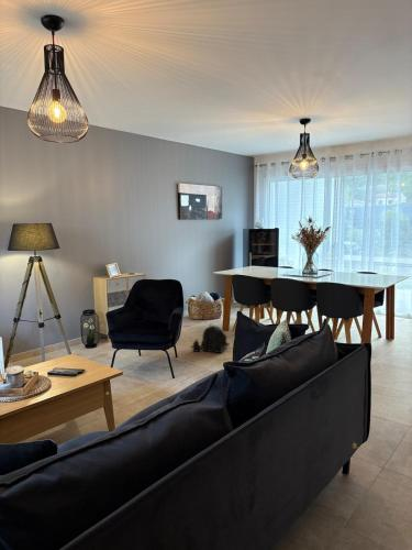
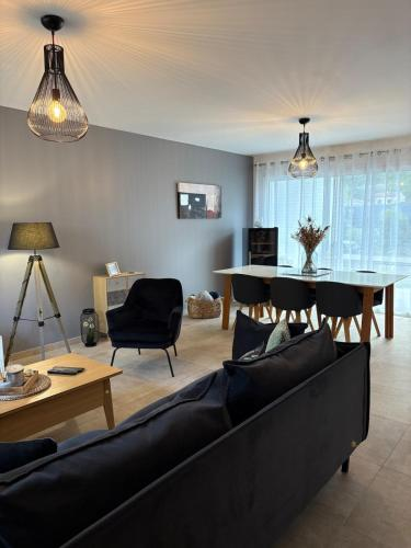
- backpack [190,323,231,354]
